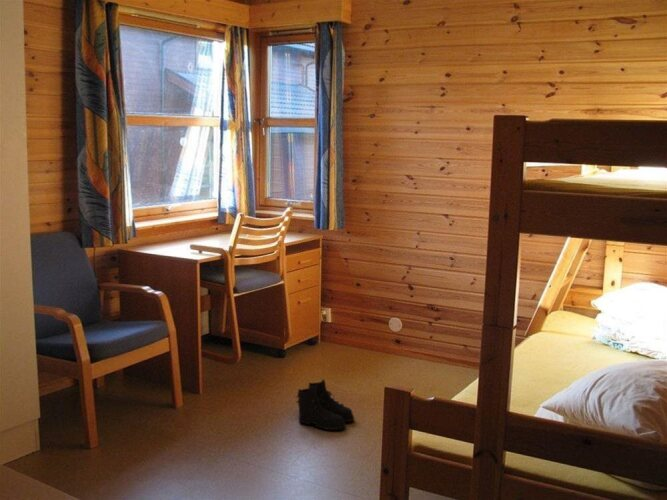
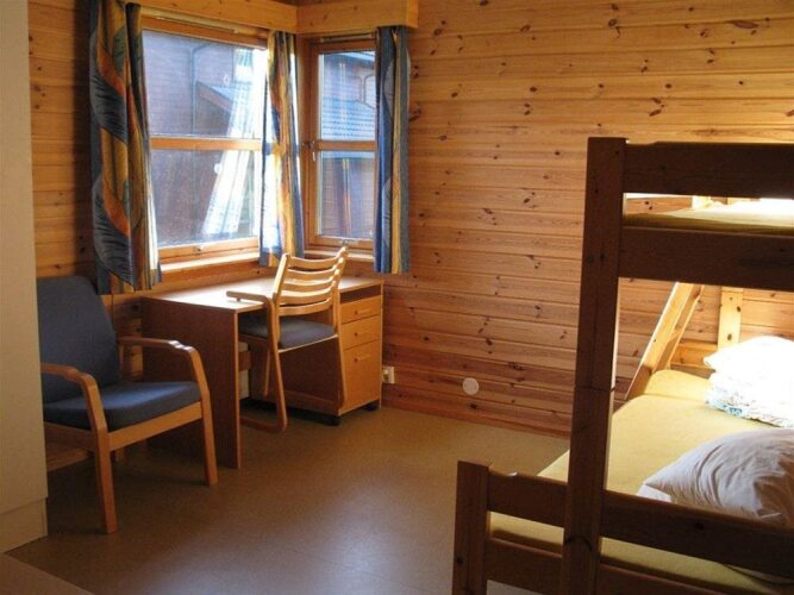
- boots [295,379,355,432]
